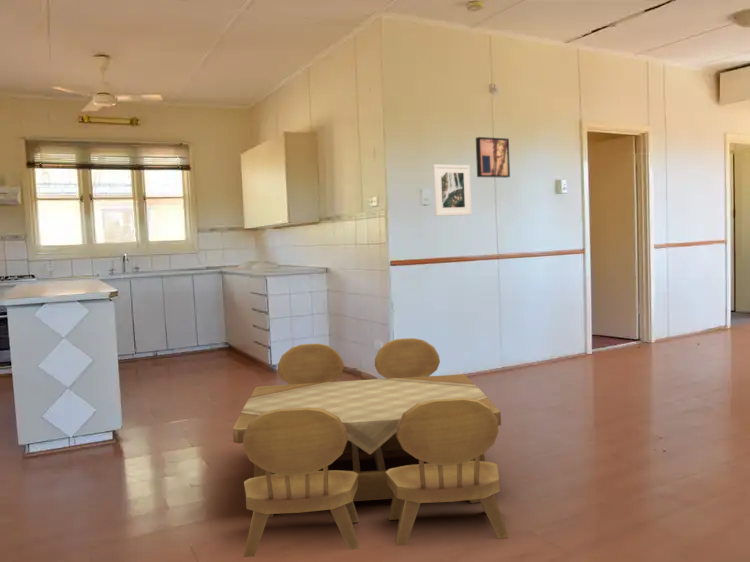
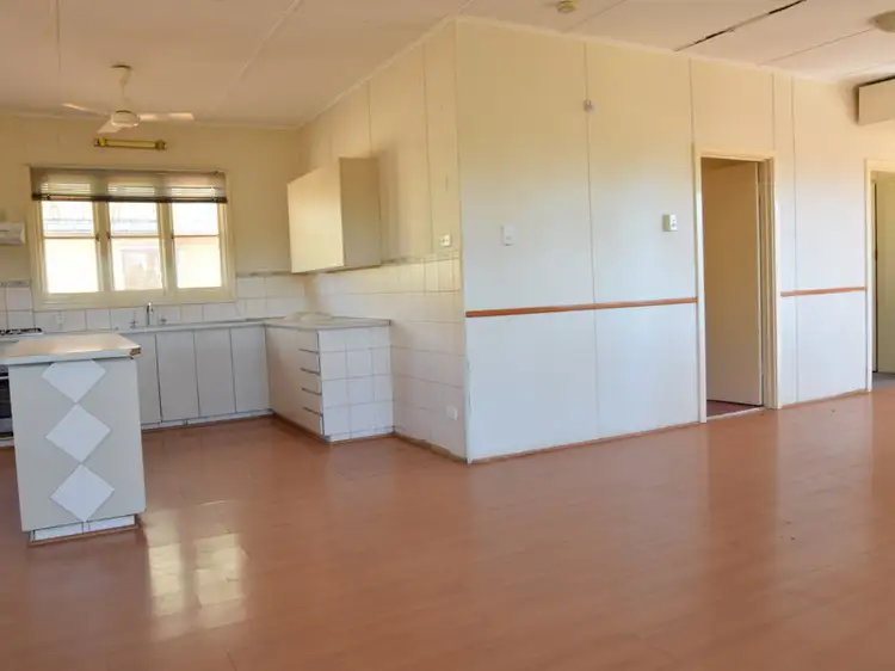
- wall art [475,136,511,179]
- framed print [432,163,472,217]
- dining table [232,337,509,558]
